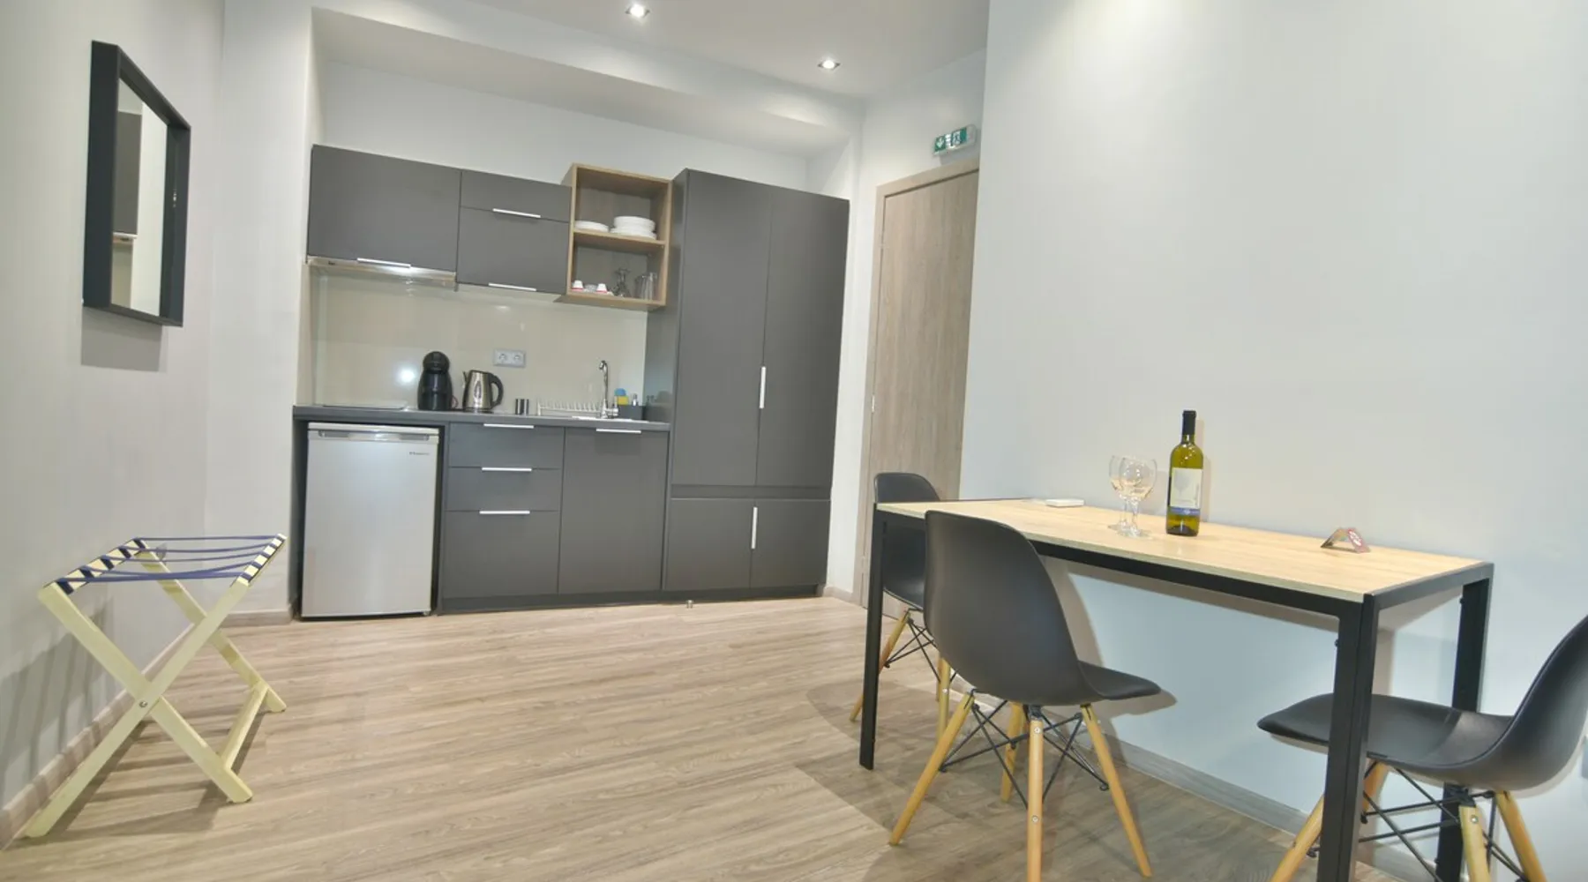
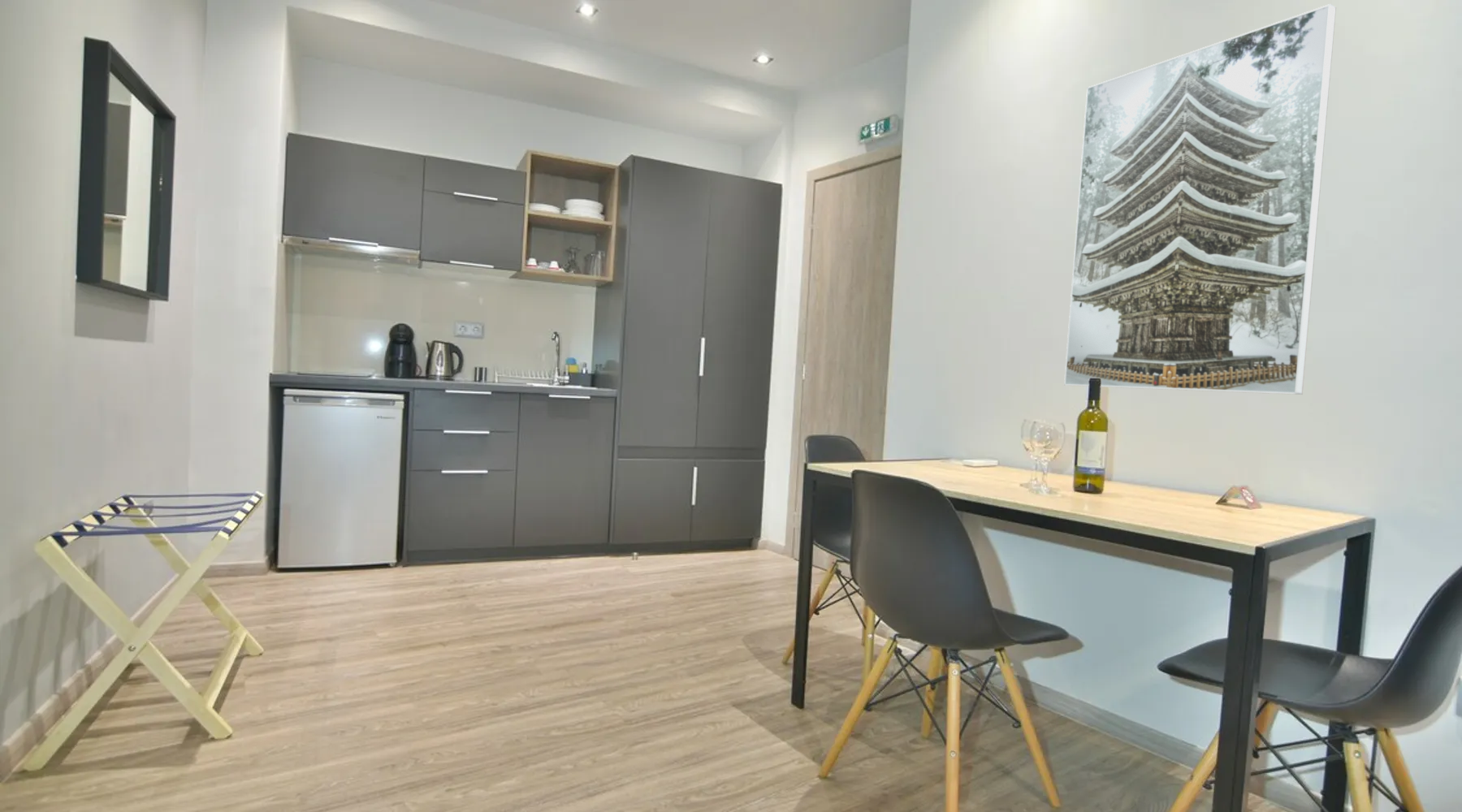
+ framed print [1063,3,1337,395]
